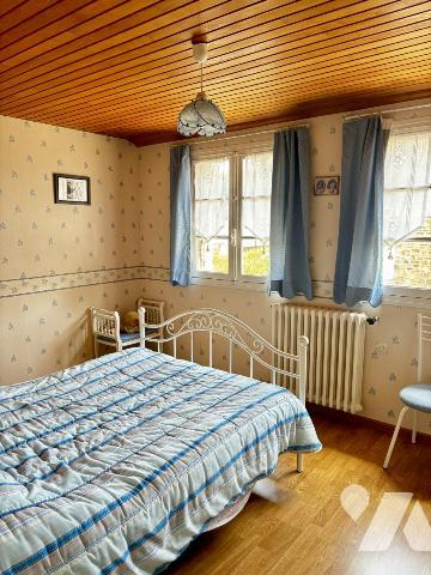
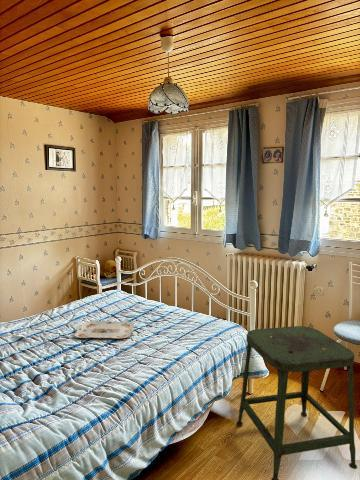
+ stool [236,325,358,480]
+ serving tray [74,320,135,339]
